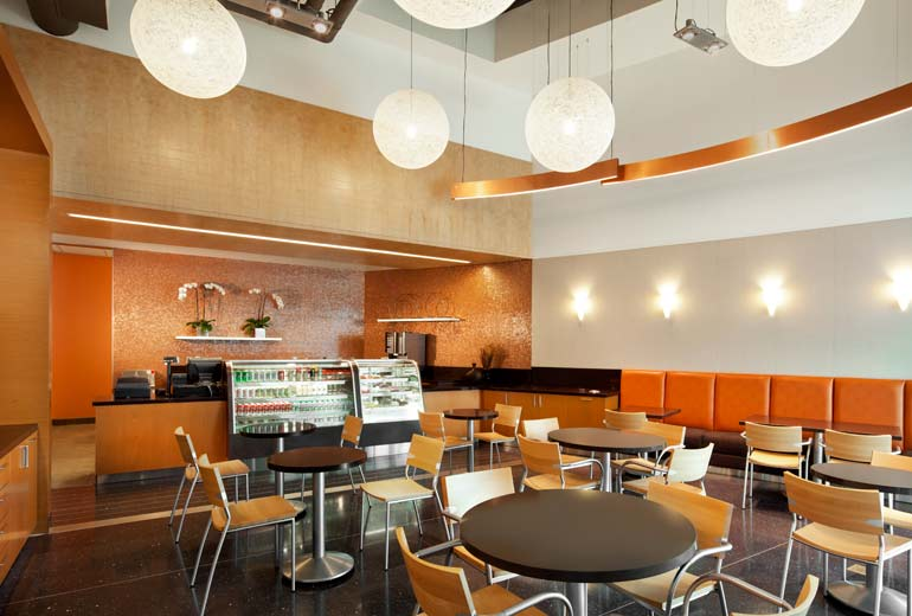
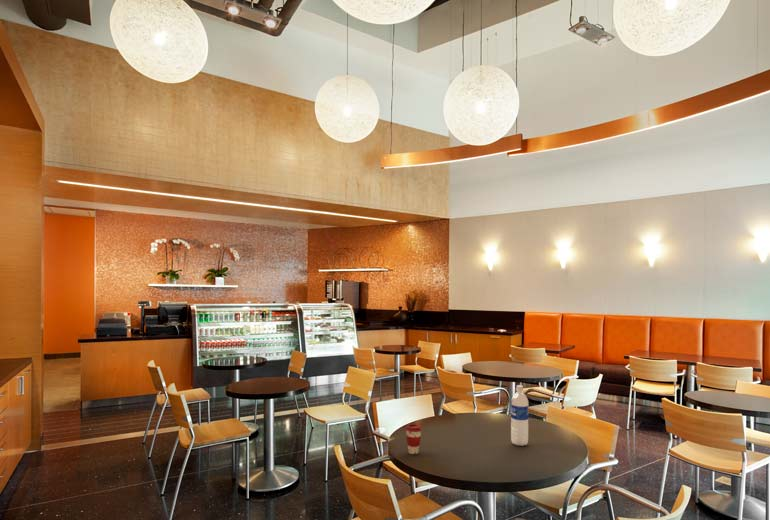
+ water bottle [510,384,530,447]
+ coffee cup [405,423,423,455]
